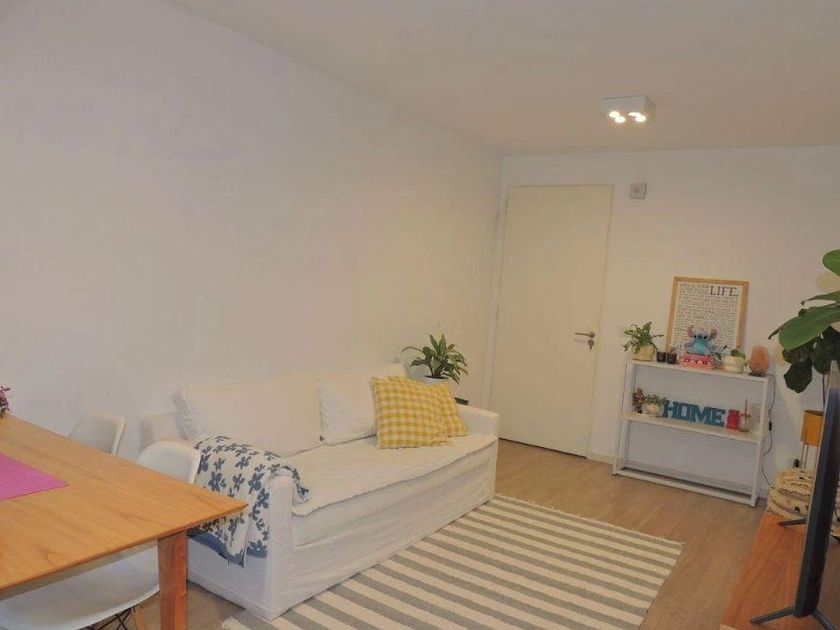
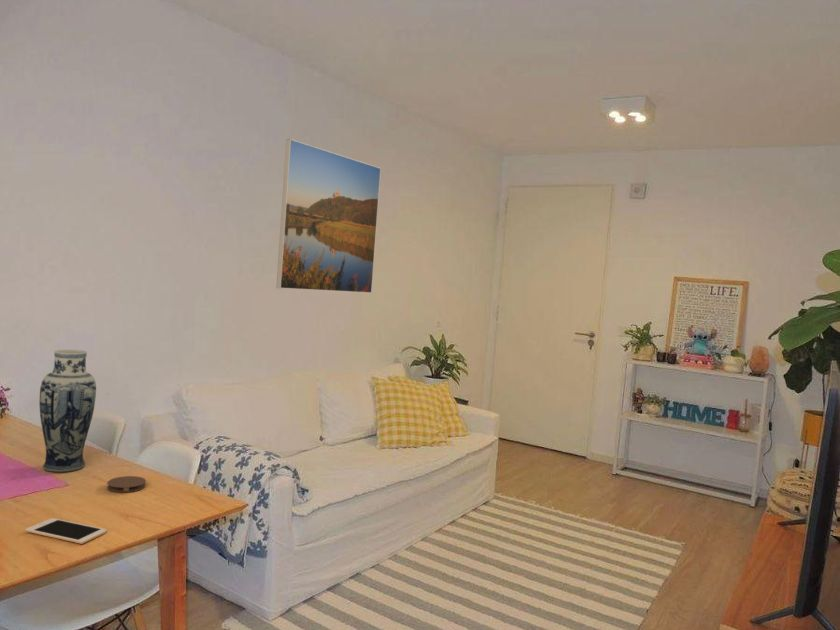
+ cell phone [24,517,108,545]
+ vase [38,349,97,473]
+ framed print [275,138,382,294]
+ coaster [106,475,147,493]
